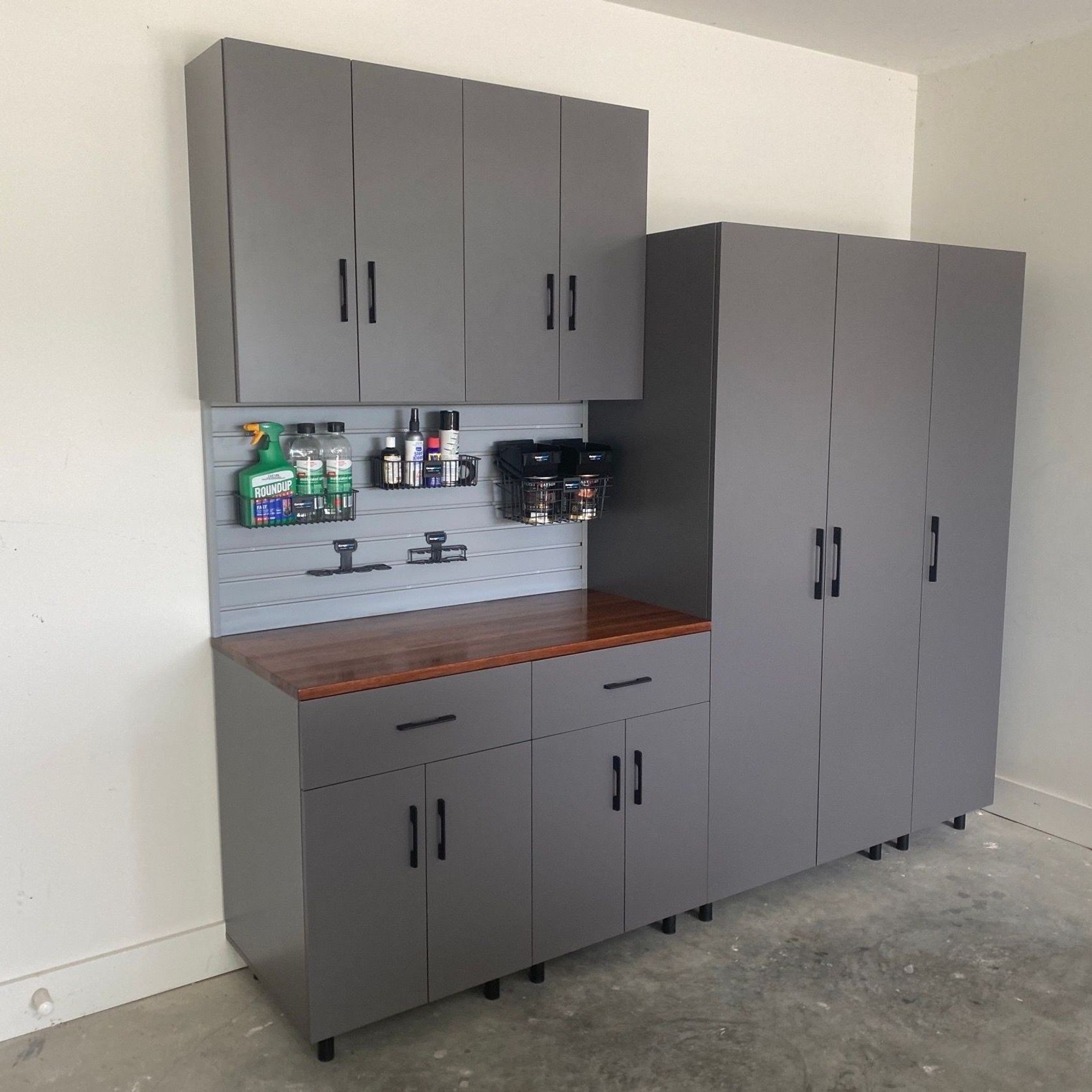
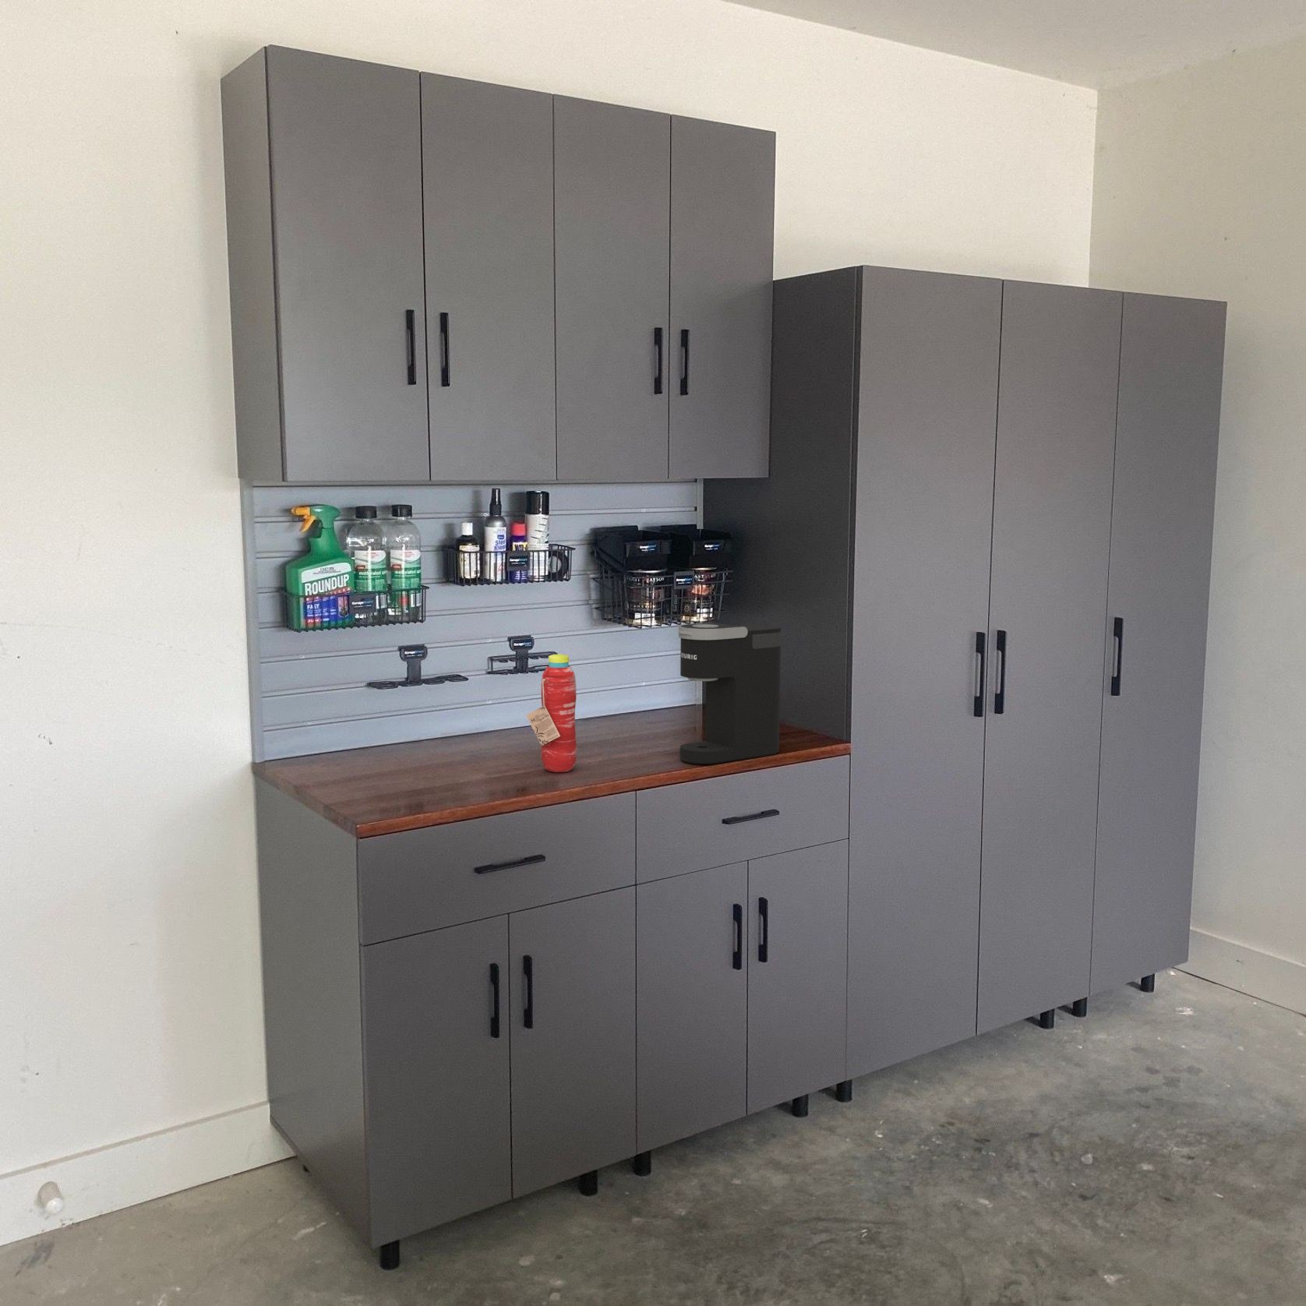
+ coffee maker [678,622,782,764]
+ water bottle [525,654,578,773]
